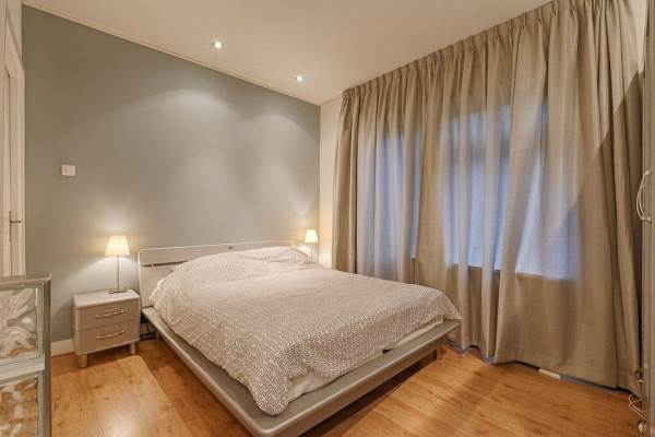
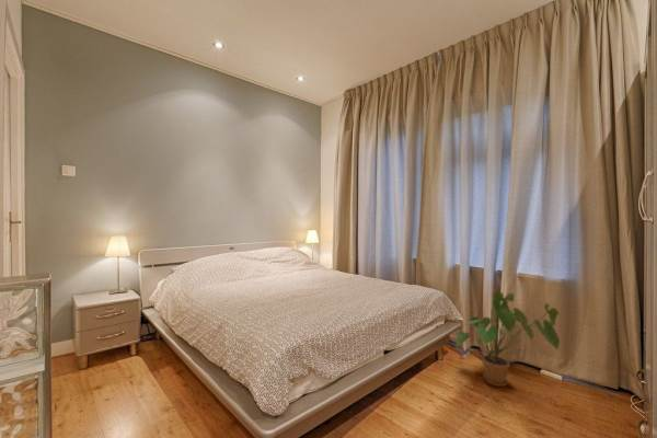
+ house plant [456,290,561,388]
